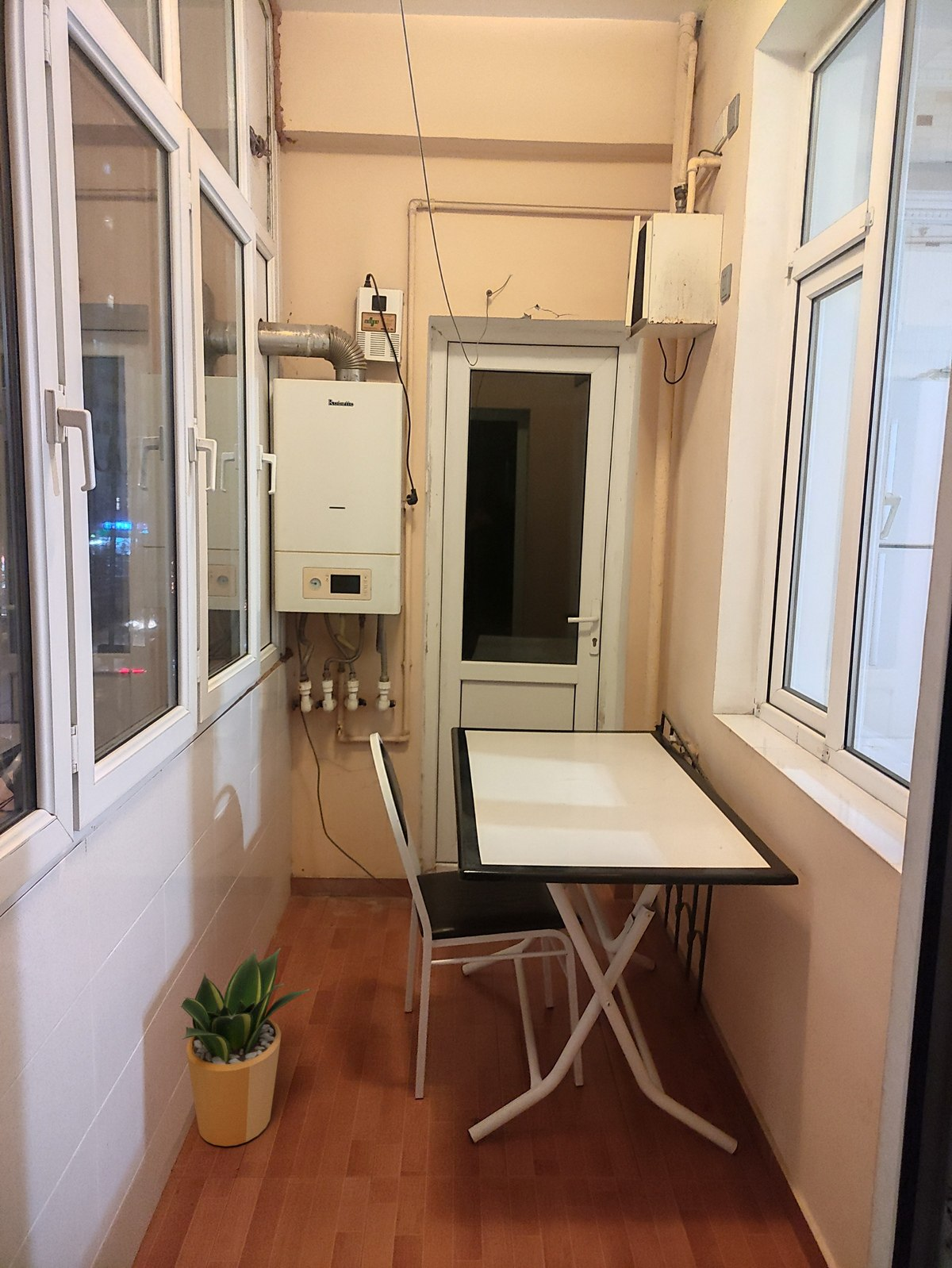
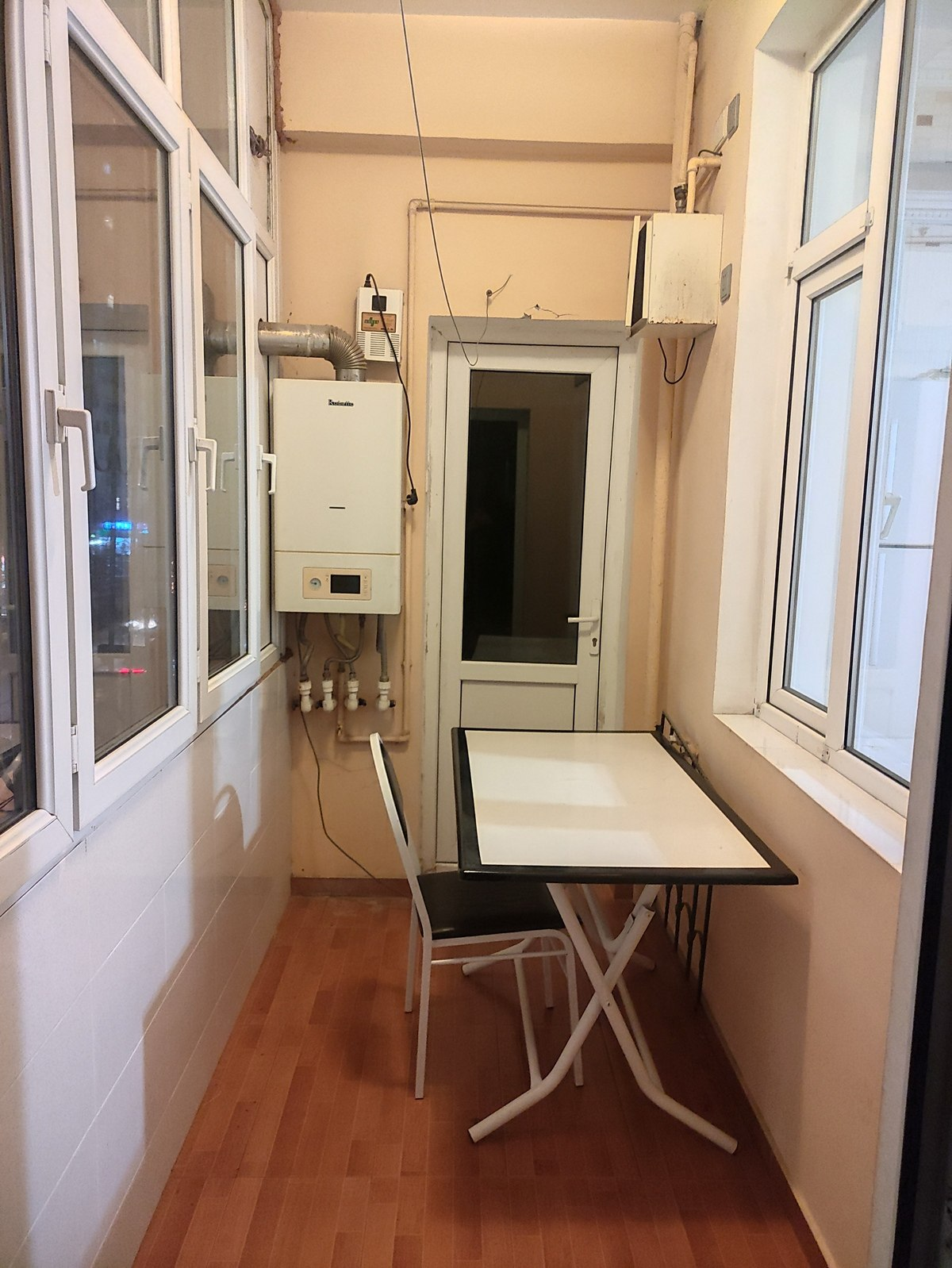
- potted plant [180,947,312,1147]
